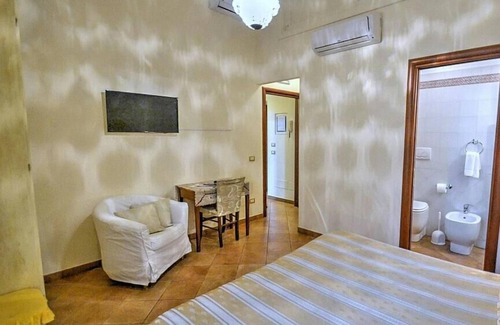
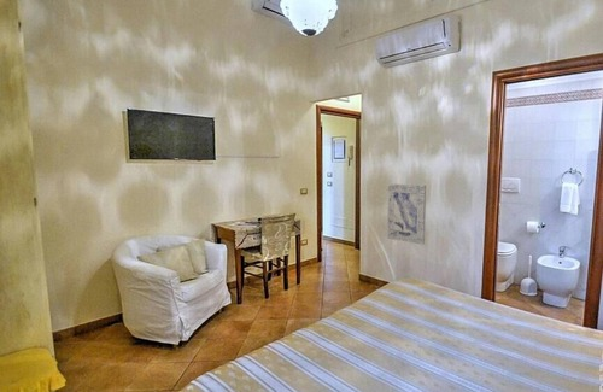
+ wall art [386,182,427,246]
